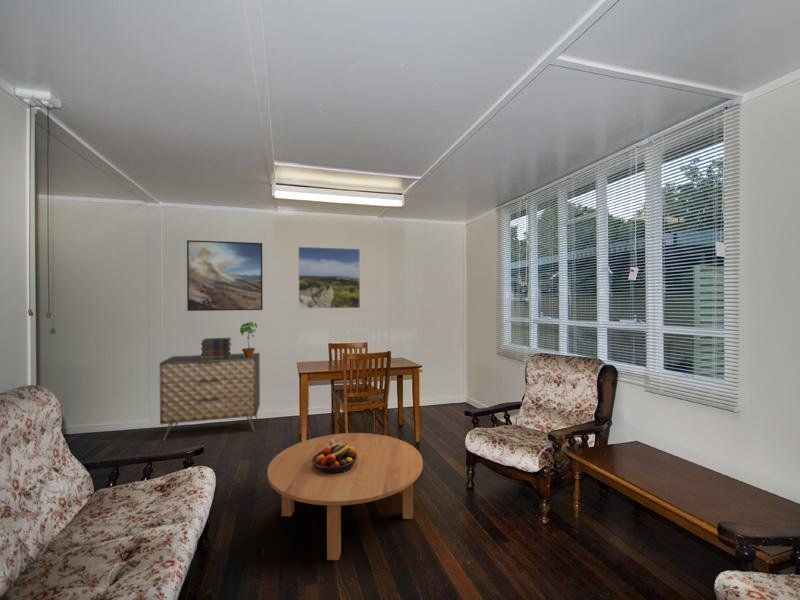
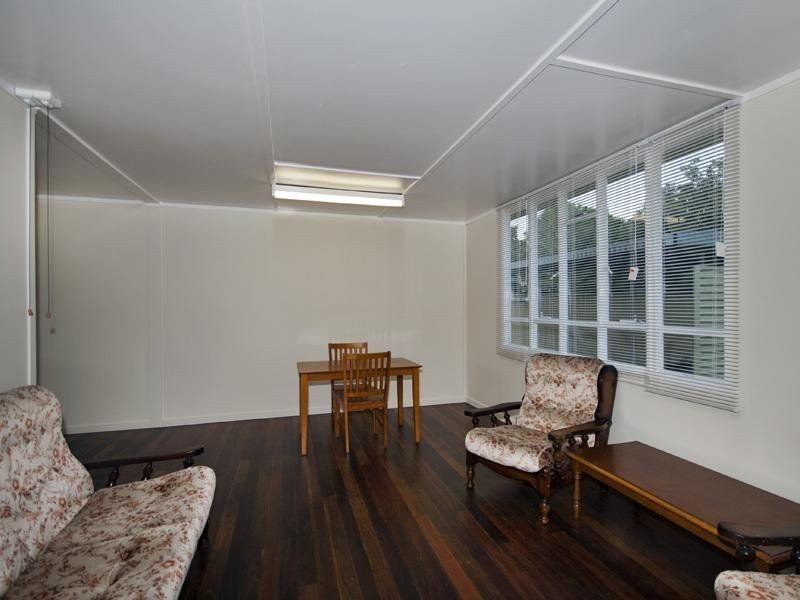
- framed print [297,246,361,310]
- dresser [159,352,261,442]
- coffee table [266,432,424,561]
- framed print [186,239,264,312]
- potted plant [239,321,258,358]
- book stack [200,337,232,361]
- fruit bowl [312,439,358,474]
